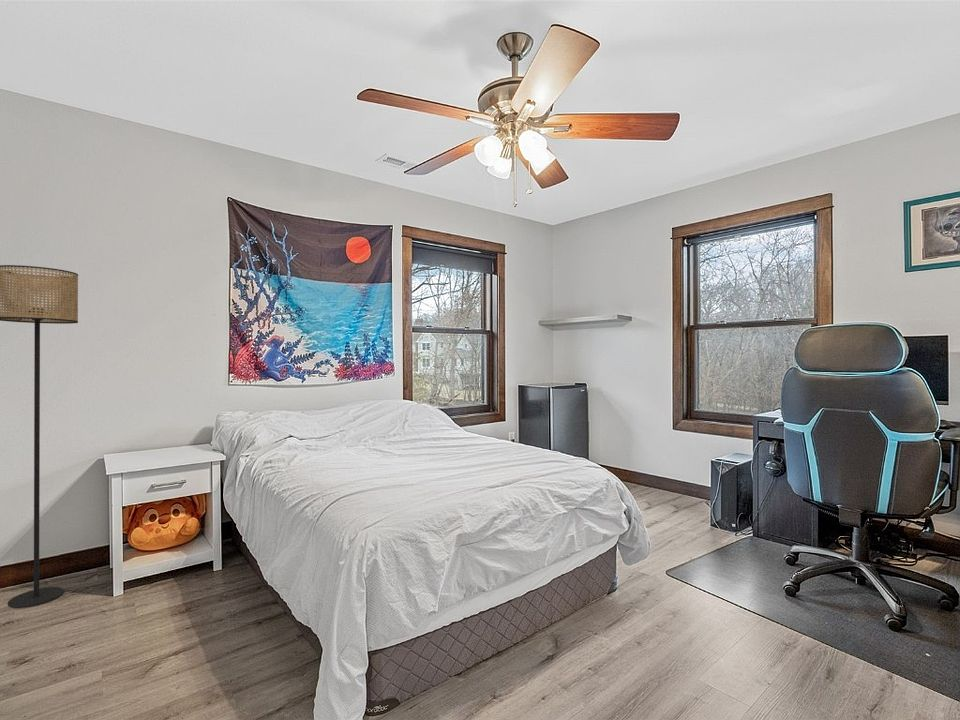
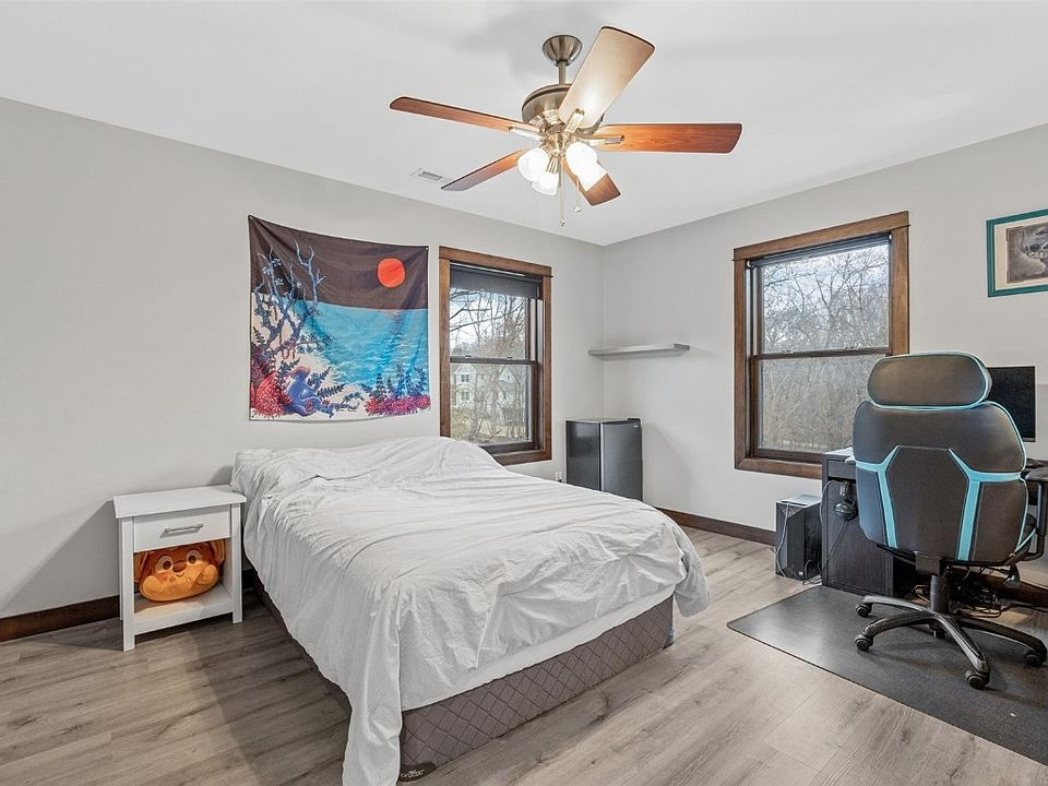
- floor lamp [0,264,79,609]
